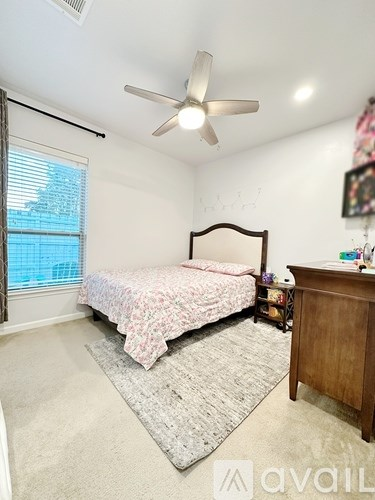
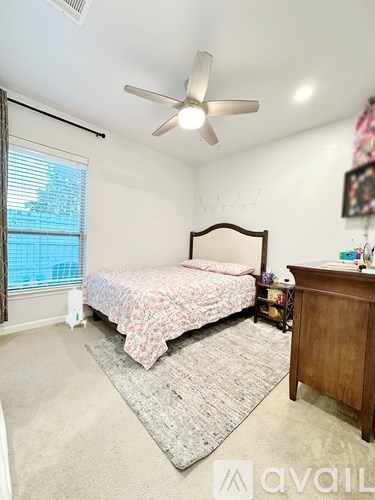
+ toy robot [64,286,87,332]
